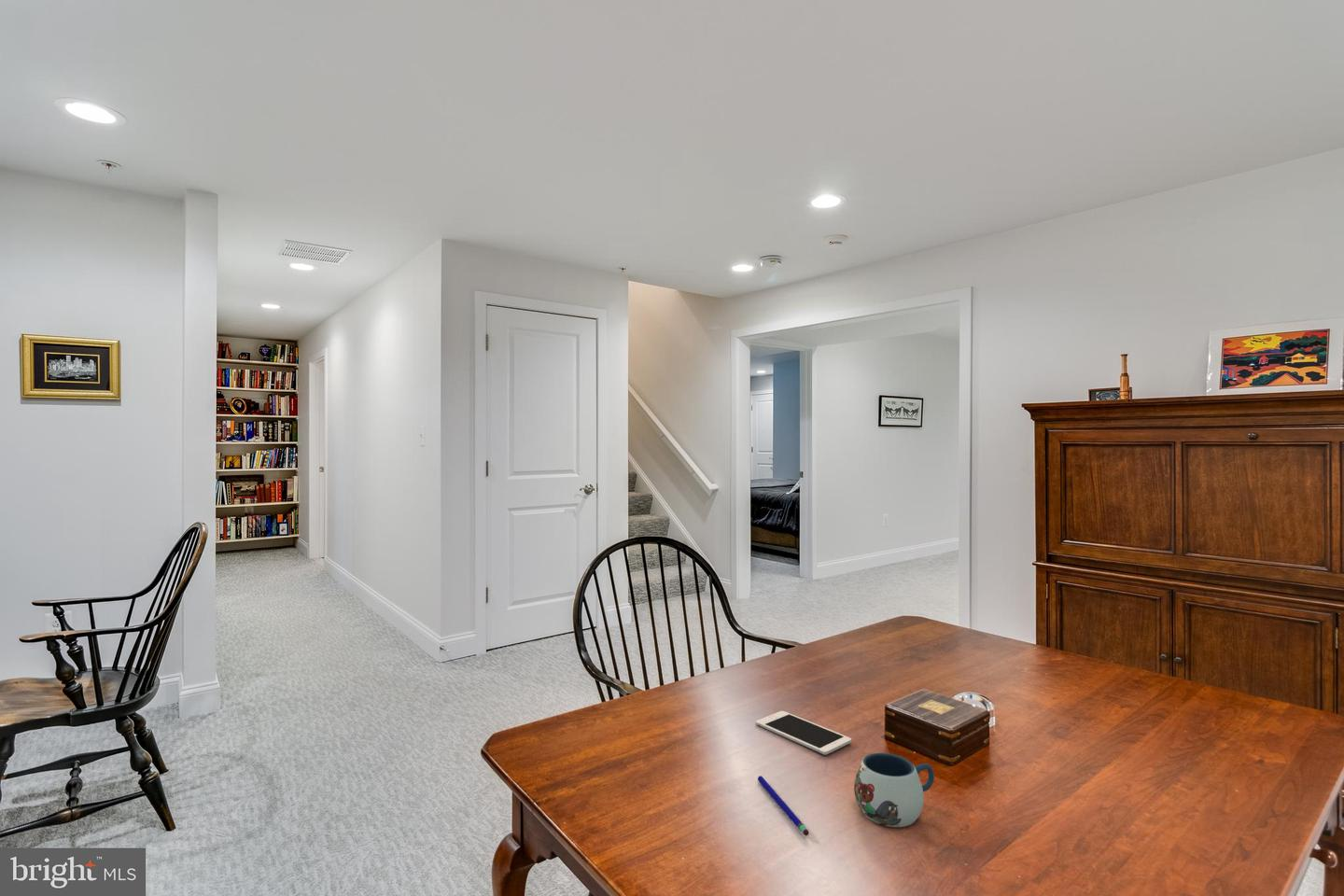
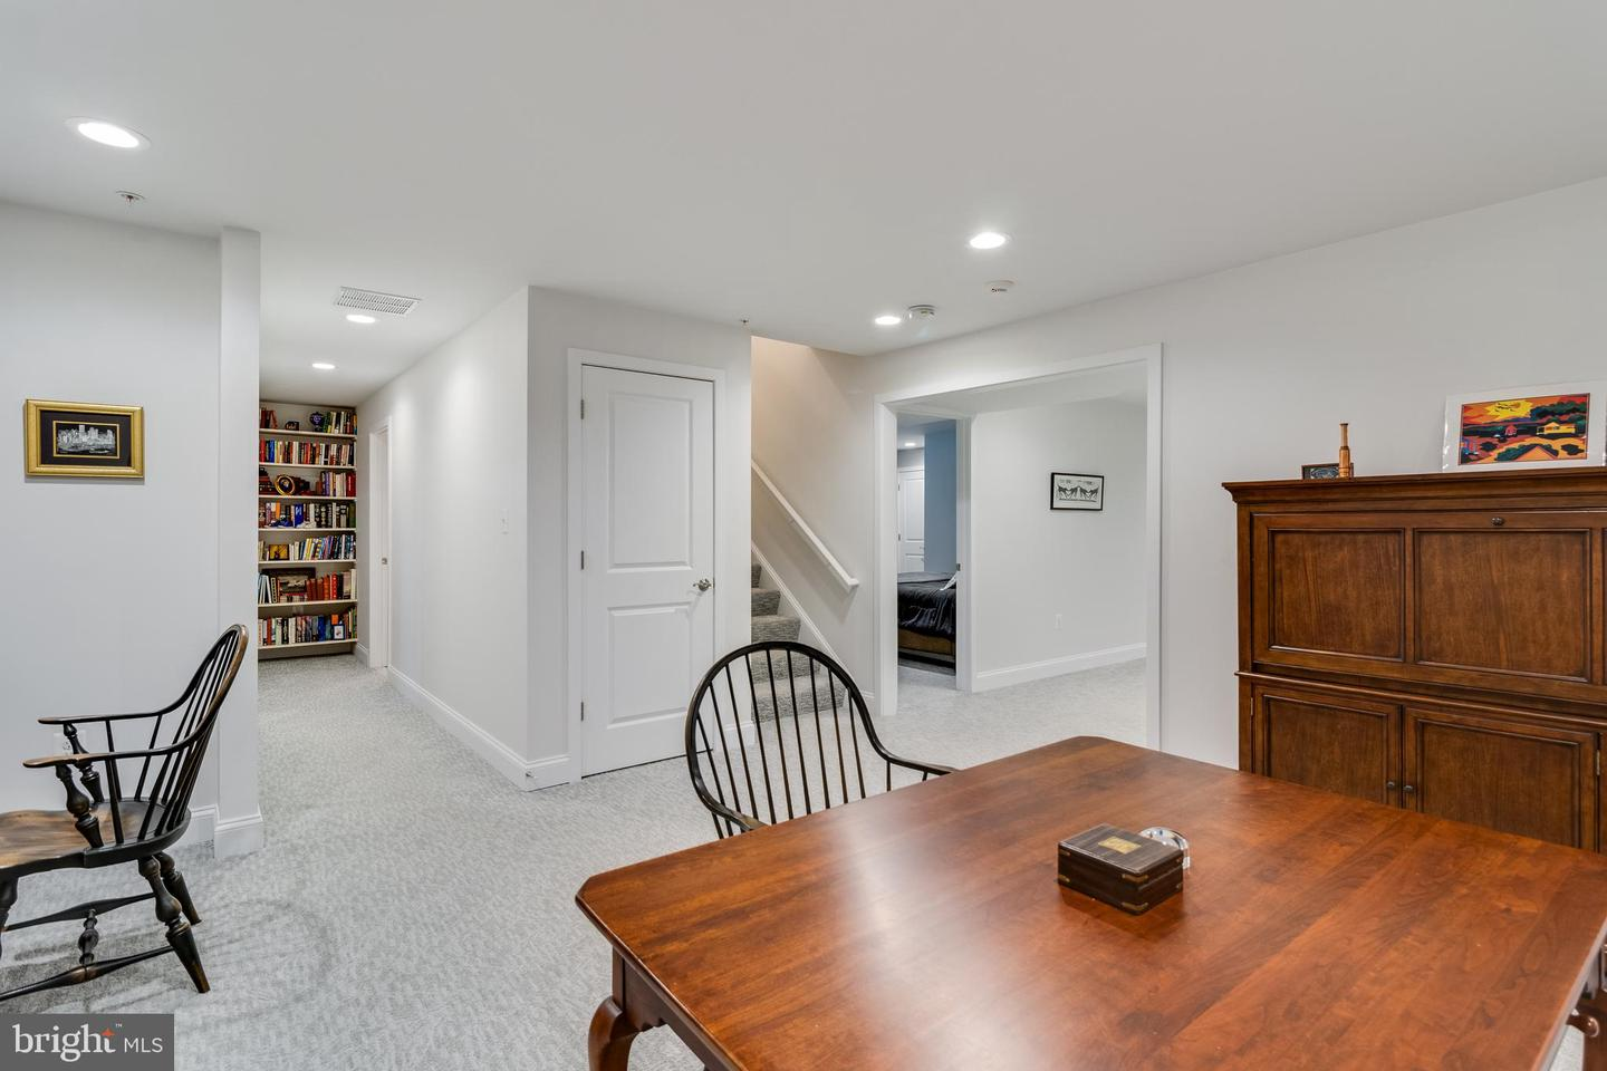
- cell phone [755,710,852,756]
- mug [853,752,935,828]
- pen [757,775,810,836]
